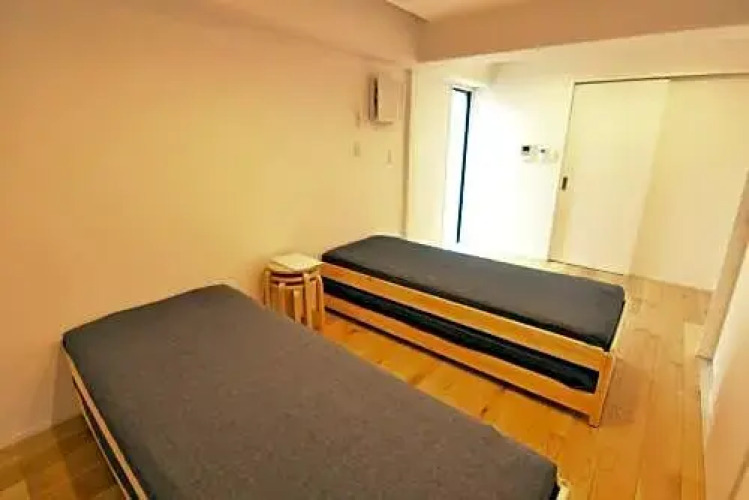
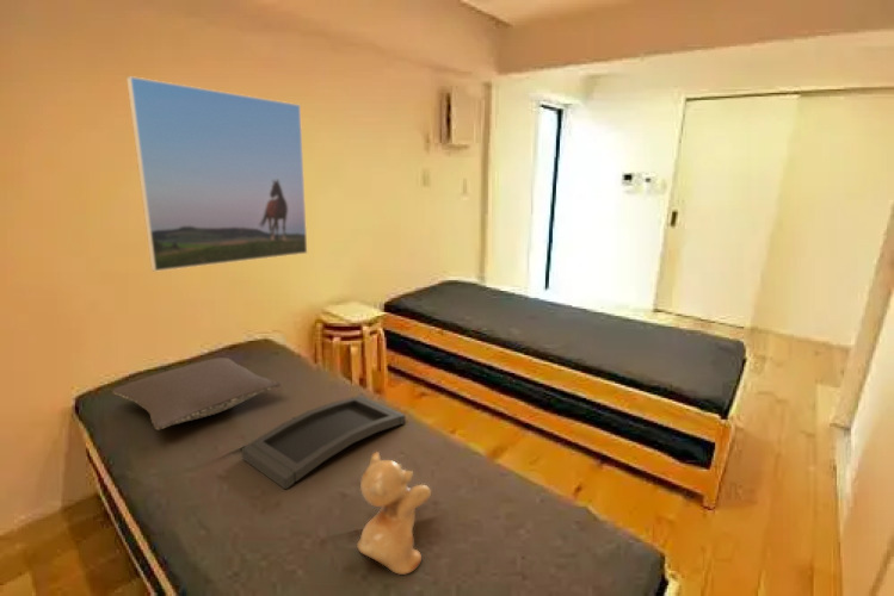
+ teddy bear [356,451,432,576]
+ tray [241,395,407,490]
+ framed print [125,75,308,273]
+ pillow [111,356,282,430]
